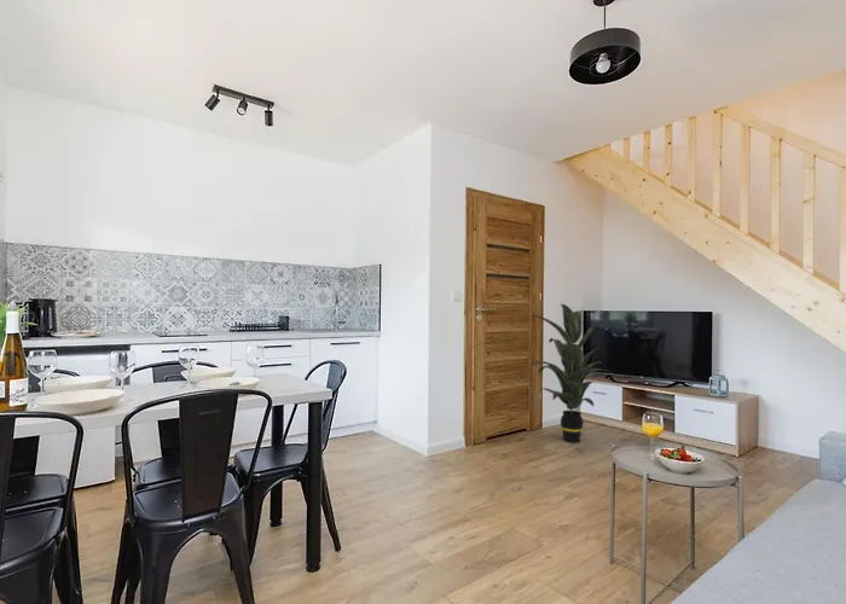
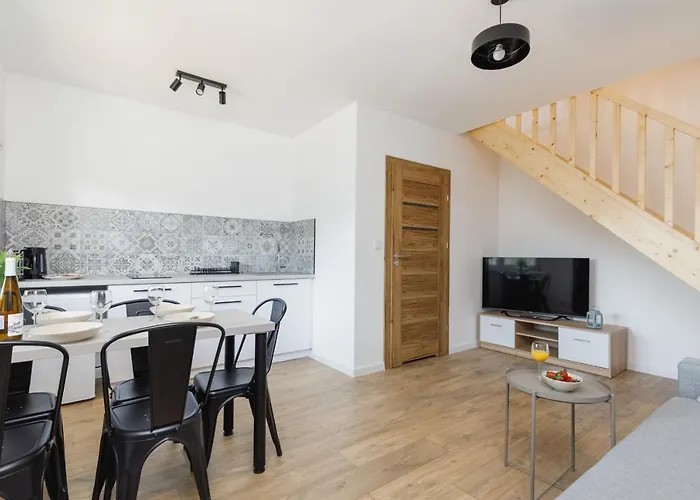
- indoor plant [529,303,612,443]
